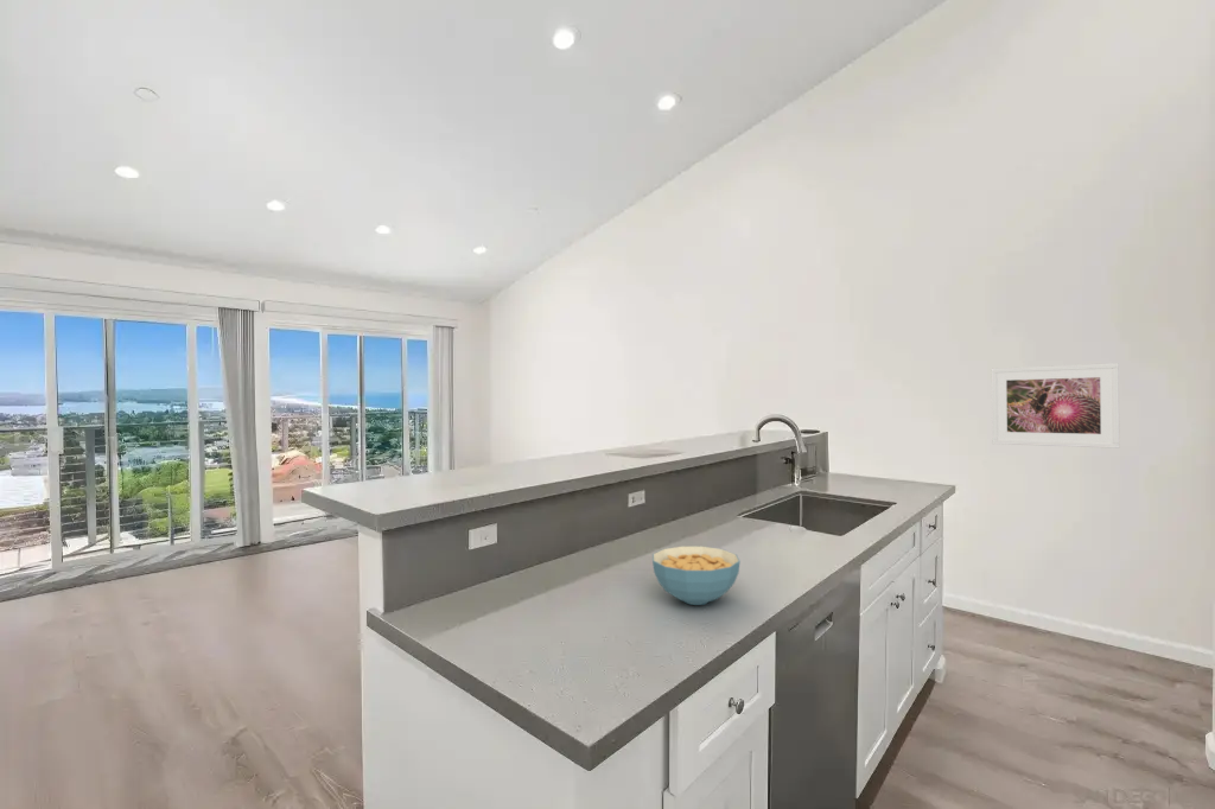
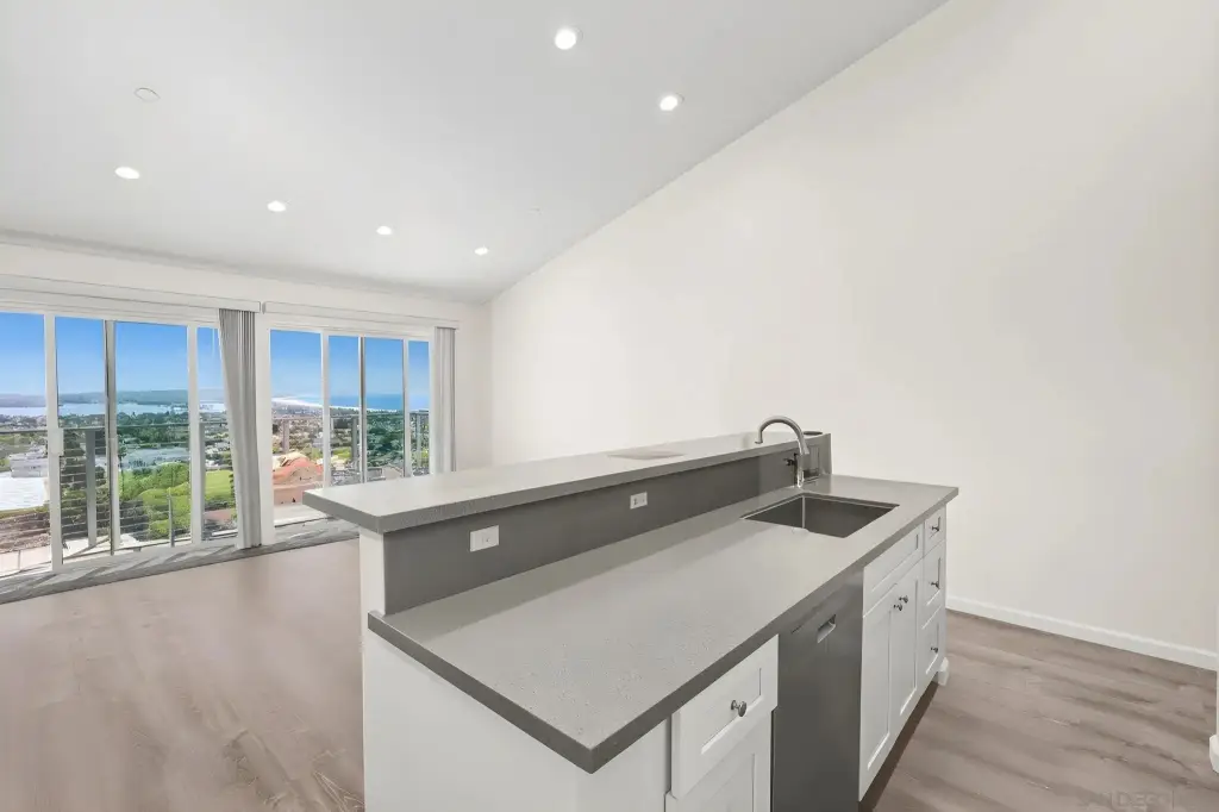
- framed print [991,362,1121,450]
- cereal bowl [651,546,742,606]
